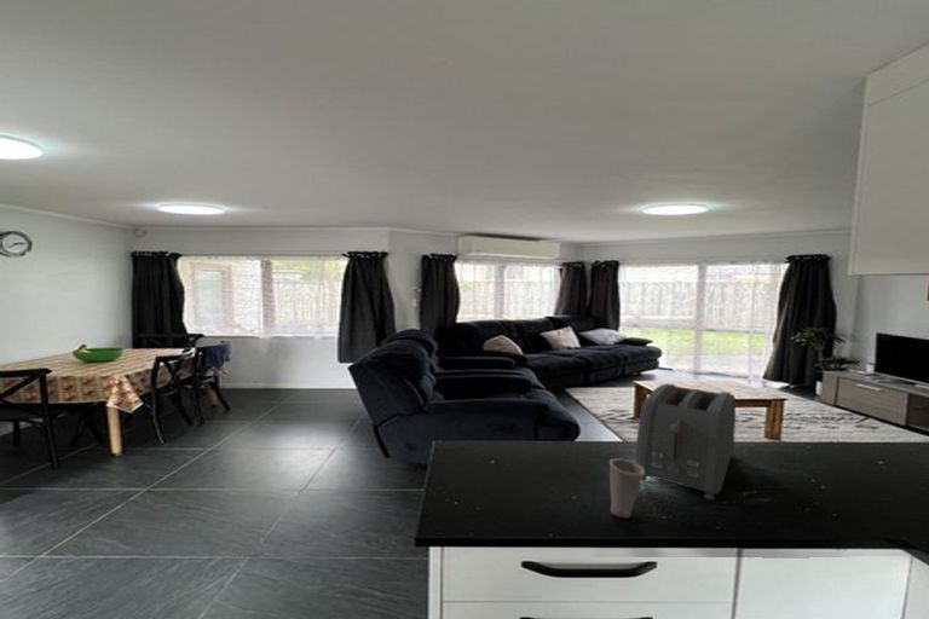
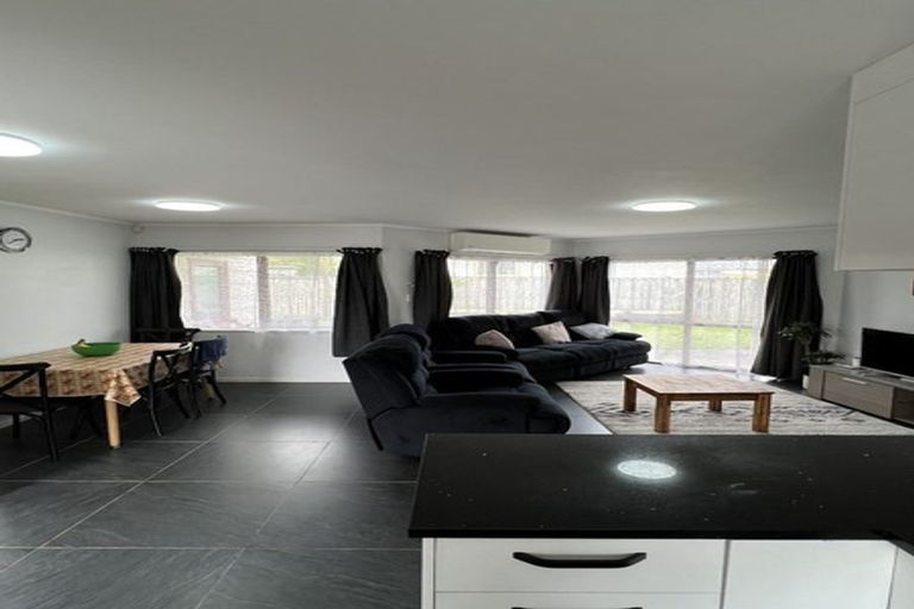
- cup [608,457,645,519]
- toaster [634,382,737,502]
